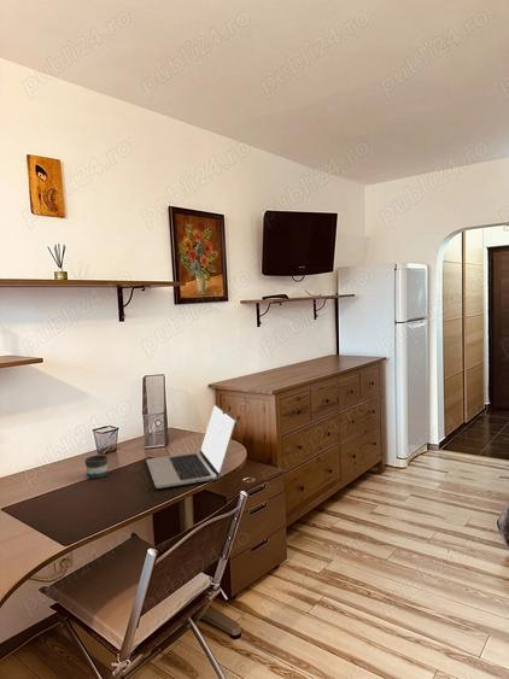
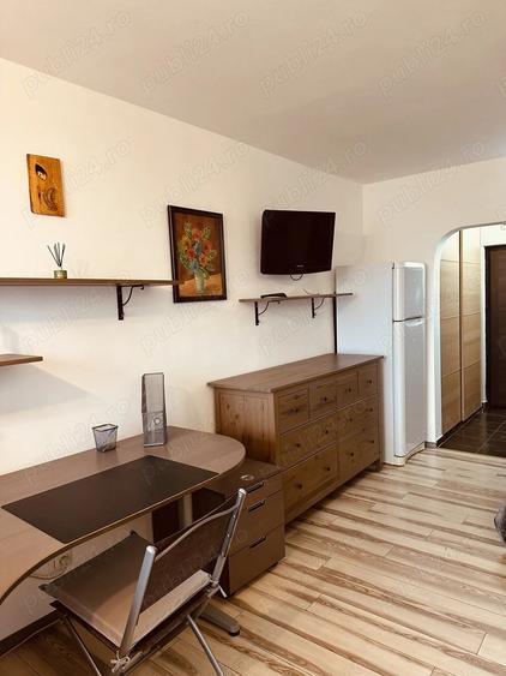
- mug [84,453,109,480]
- laptop [145,403,236,490]
